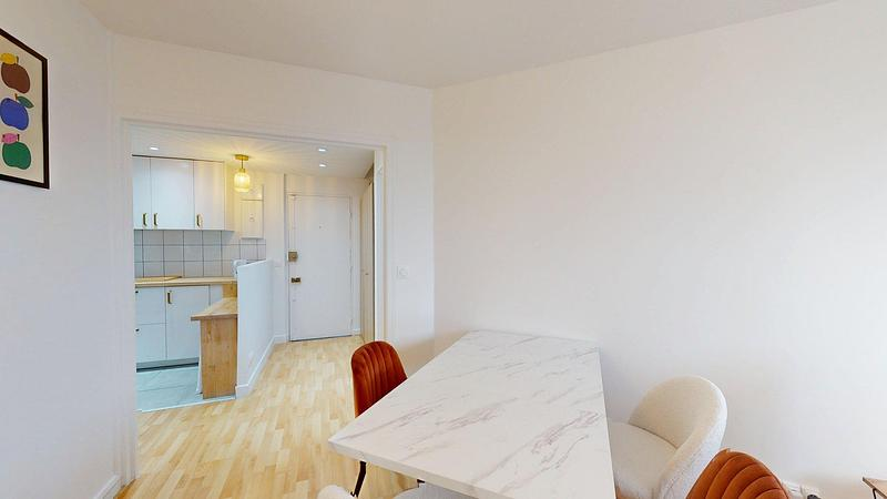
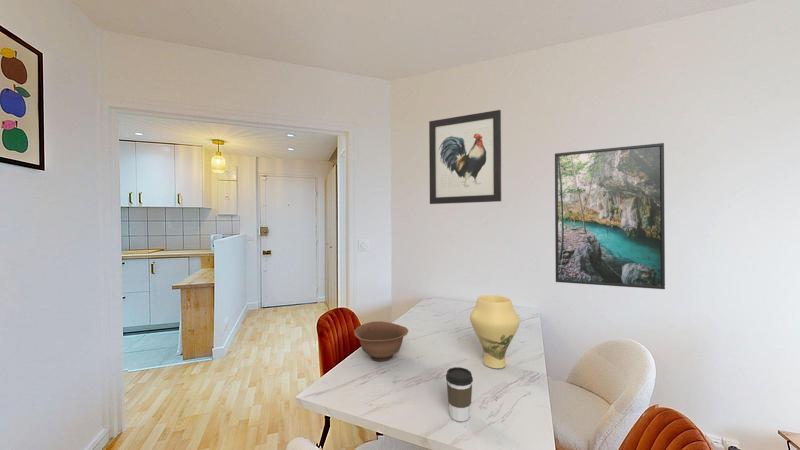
+ bowl [353,320,409,362]
+ wall art [428,109,502,205]
+ coffee cup [445,366,474,422]
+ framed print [554,142,666,290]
+ vase [469,294,521,370]
